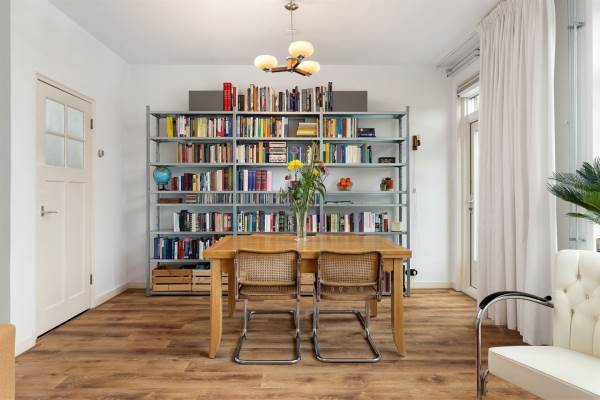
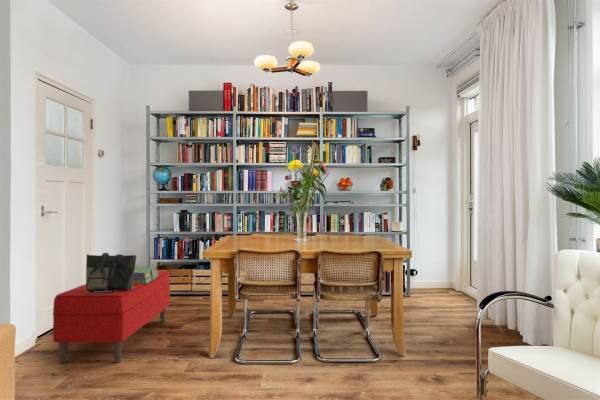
+ stack of books [133,265,159,284]
+ tote bag [85,252,137,294]
+ bench [52,270,171,364]
